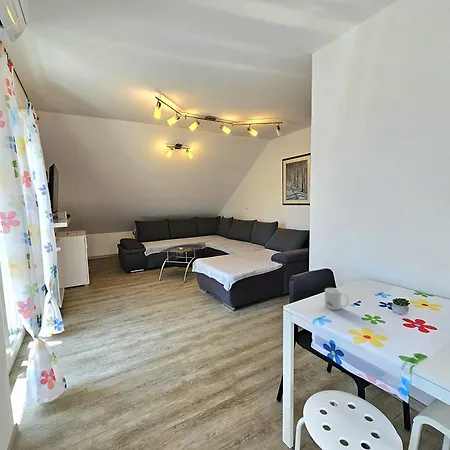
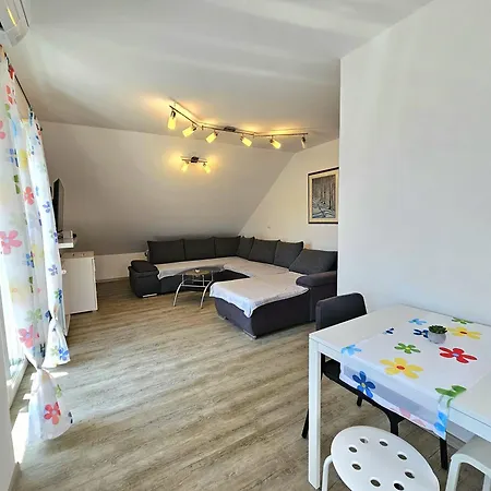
- mug [324,287,350,311]
